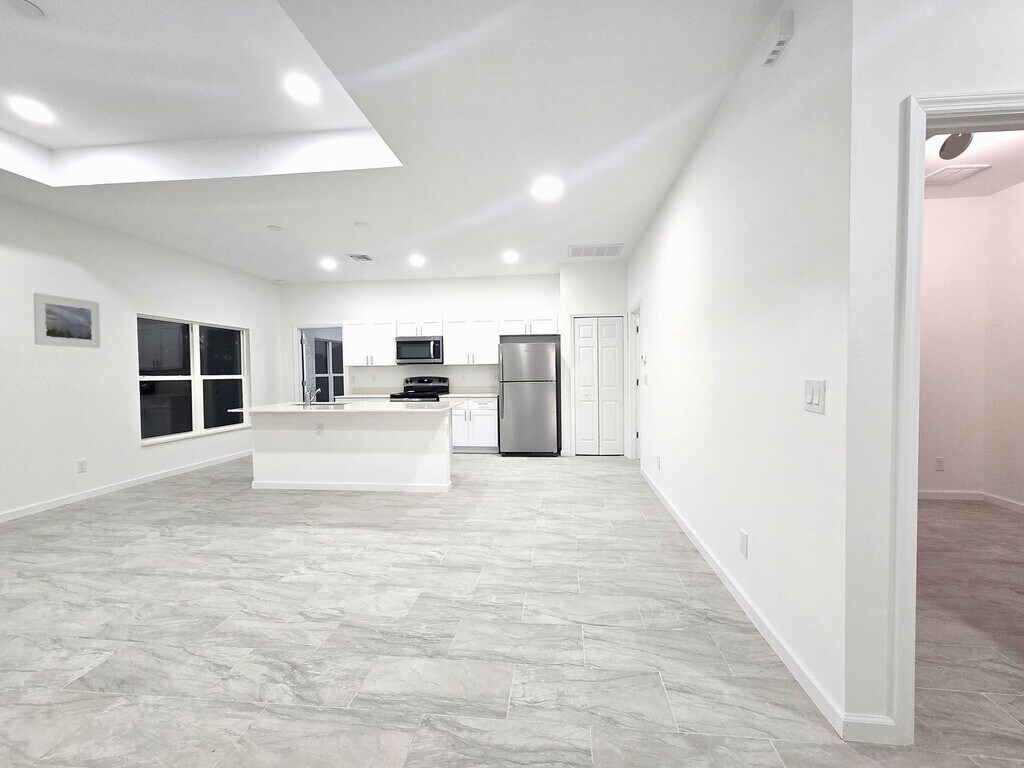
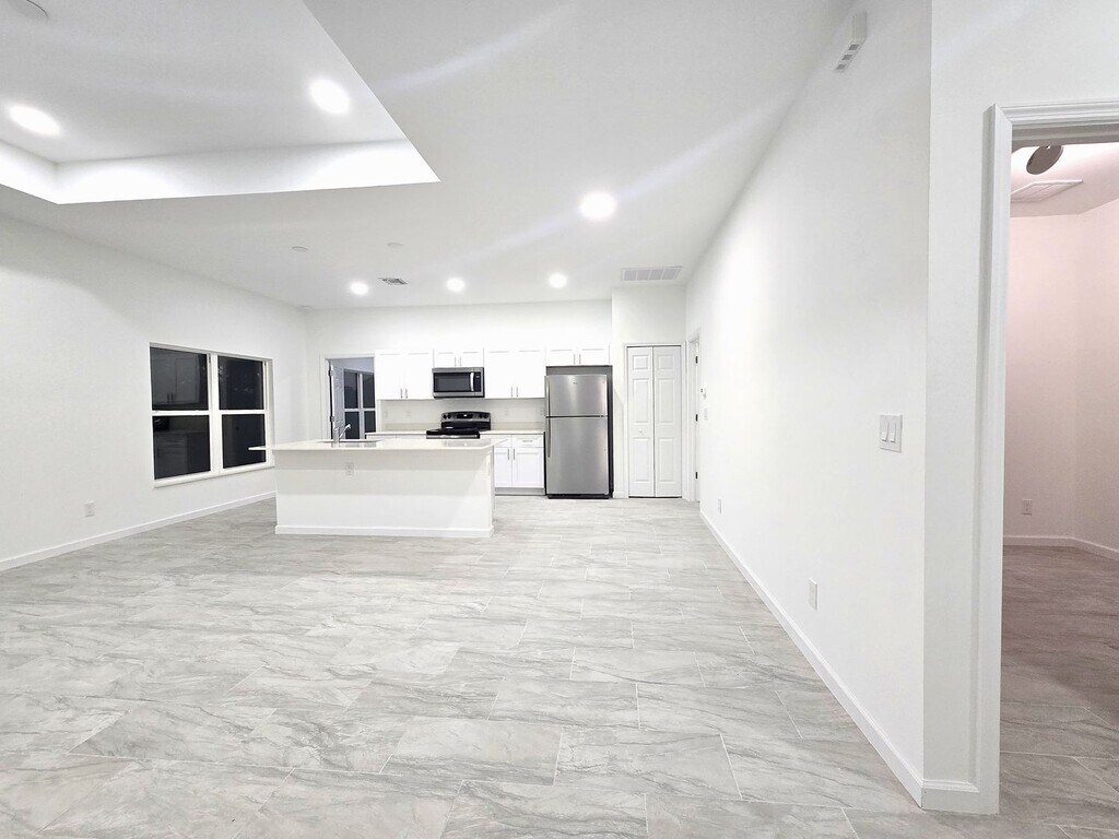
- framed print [32,292,101,349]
